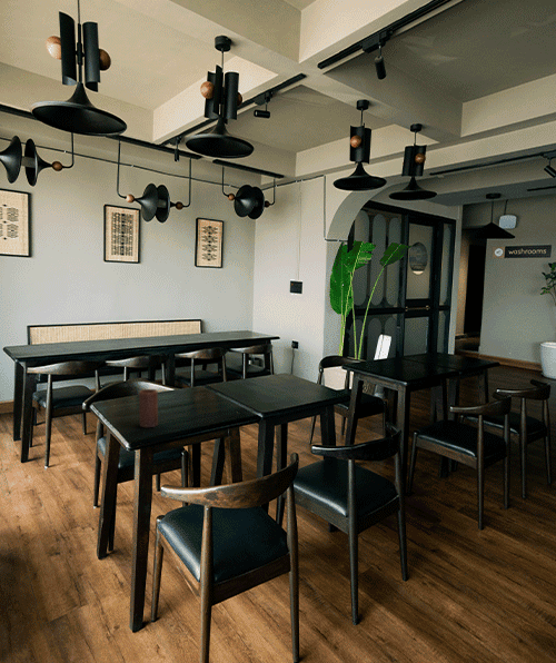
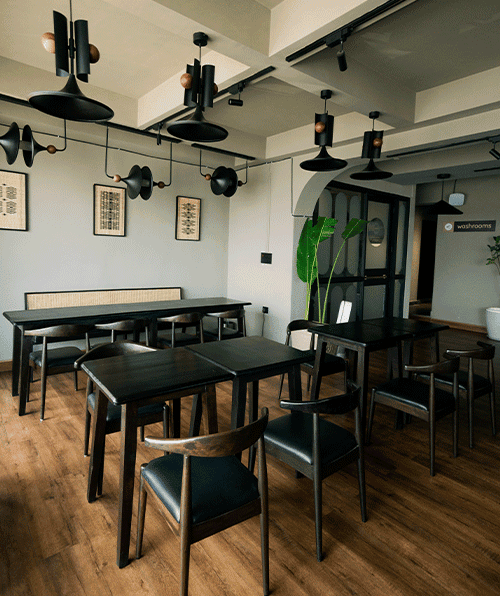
- candle [138,388,159,428]
